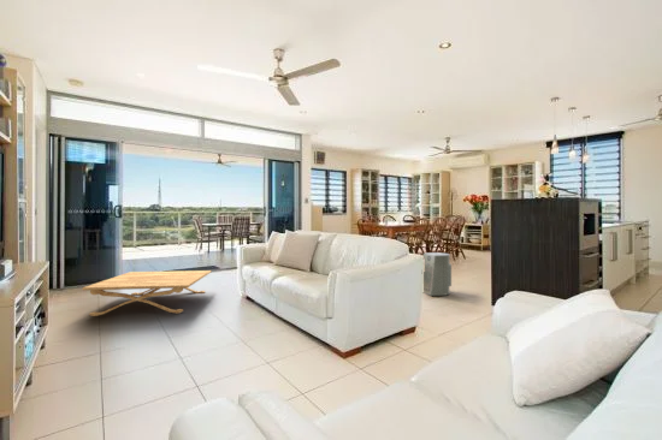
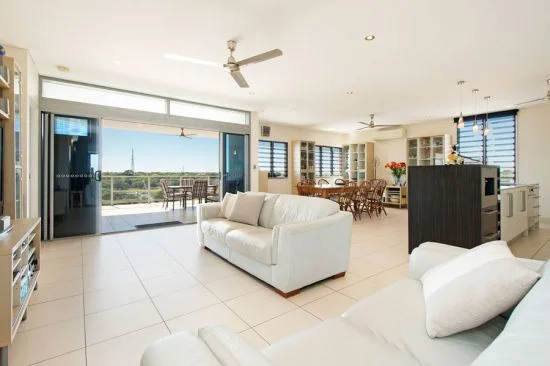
- fan [422,251,453,297]
- coffee table [81,269,213,317]
